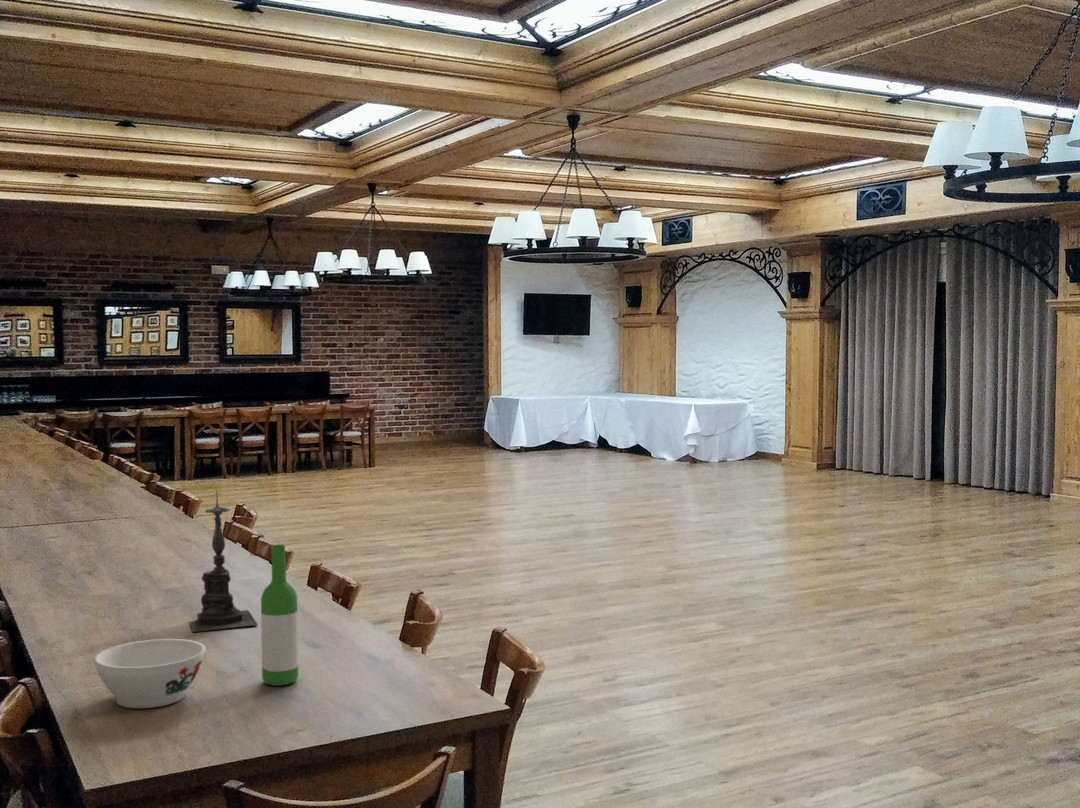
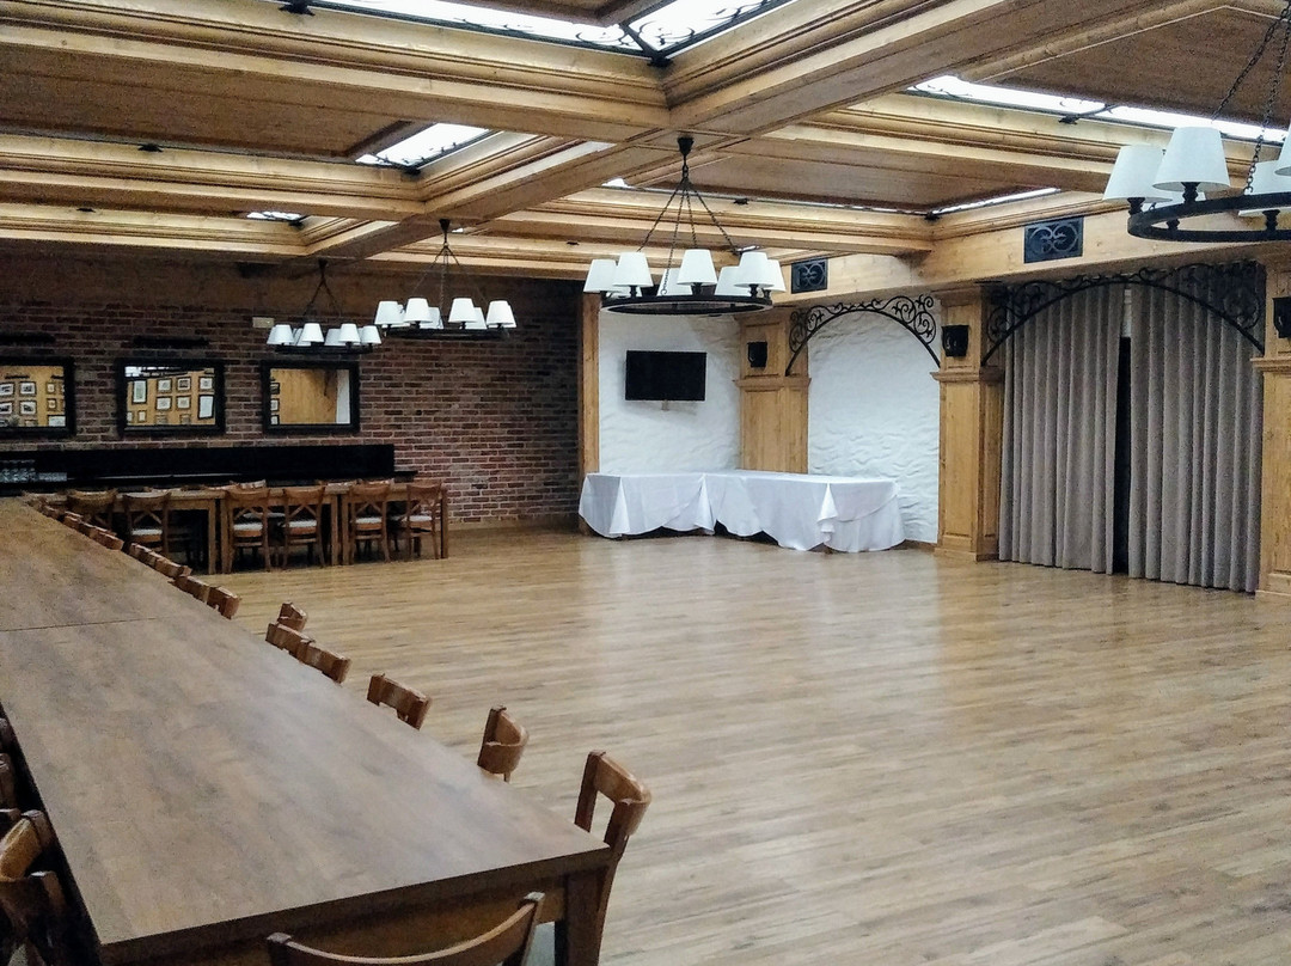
- candle holder [188,489,259,633]
- bowl [92,638,207,709]
- wine bottle [260,544,299,687]
